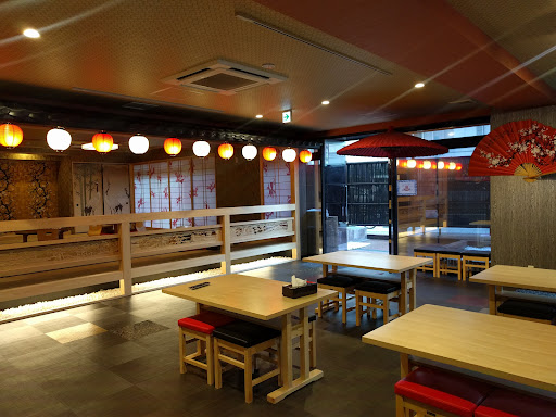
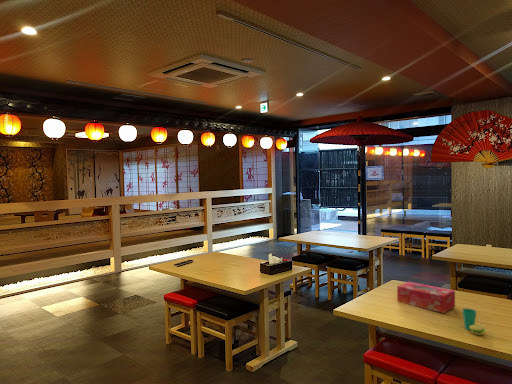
+ cup [461,307,486,336]
+ tissue box [396,281,456,314]
